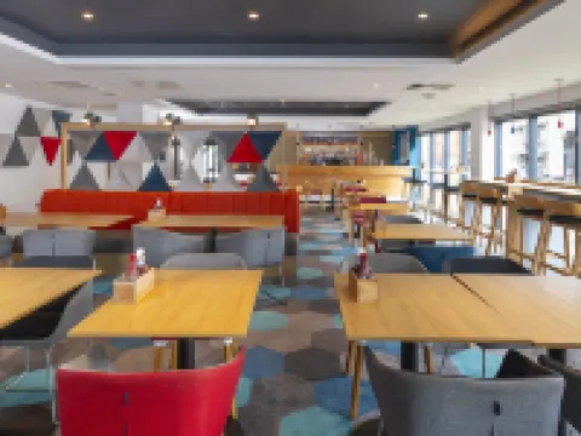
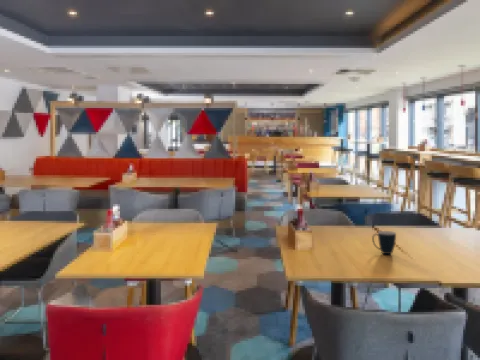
+ mug [371,230,397,255]
